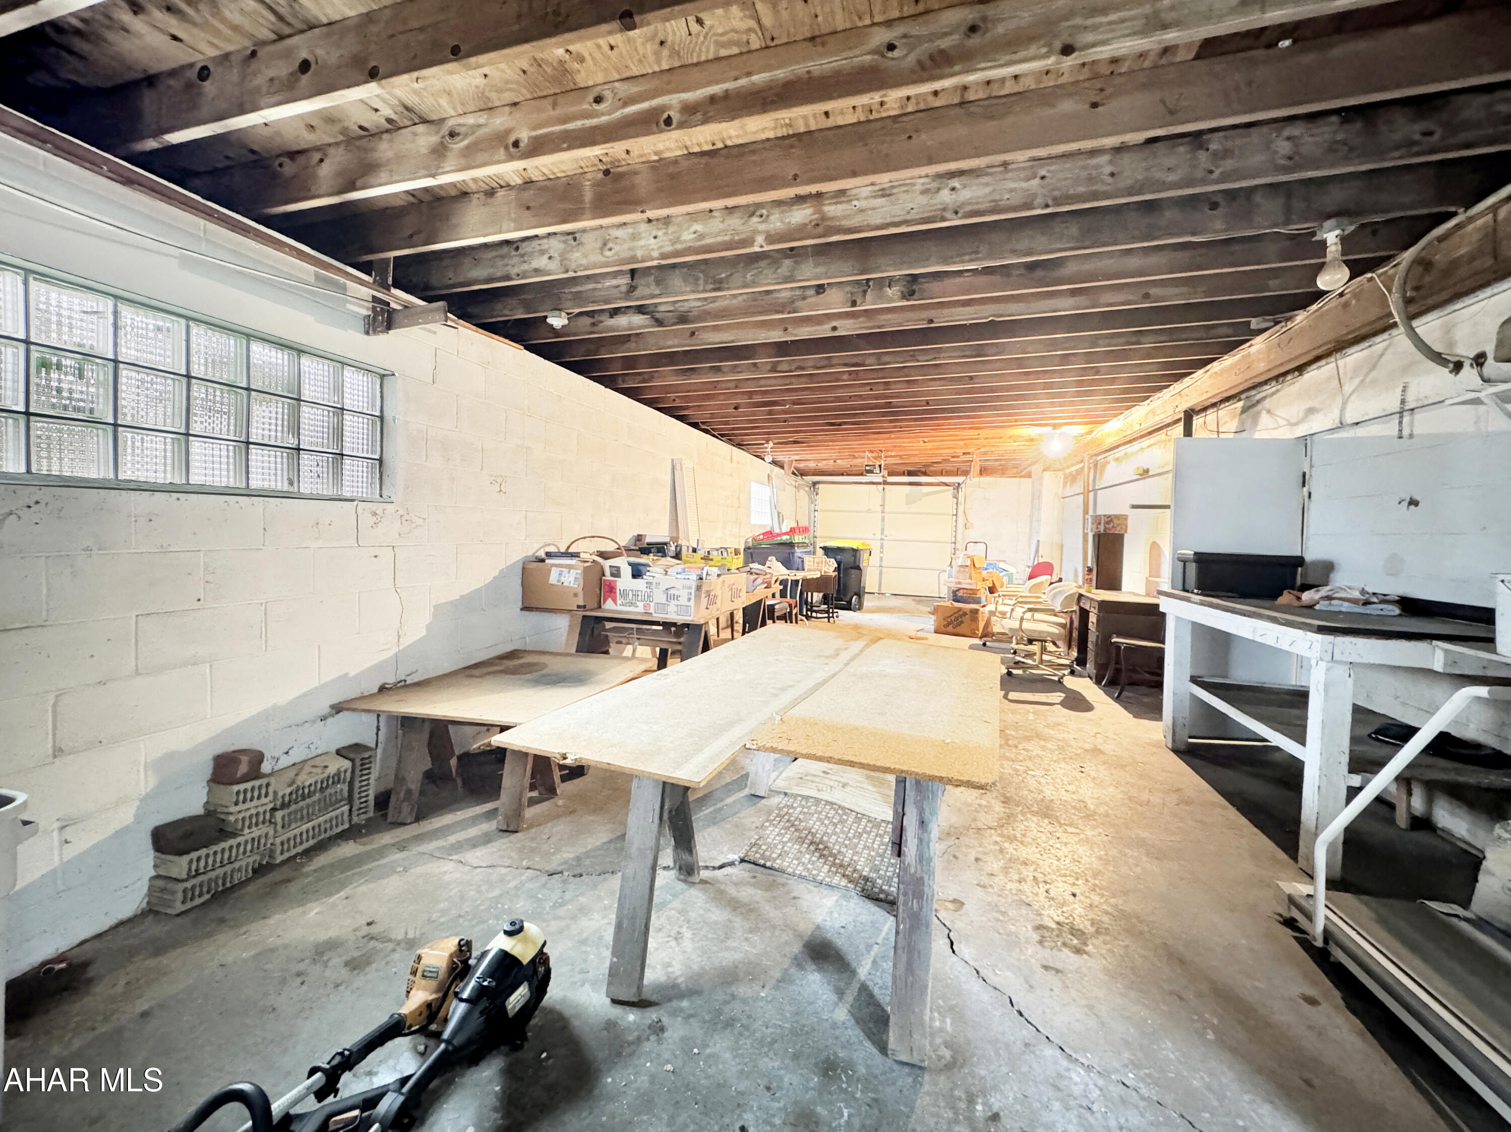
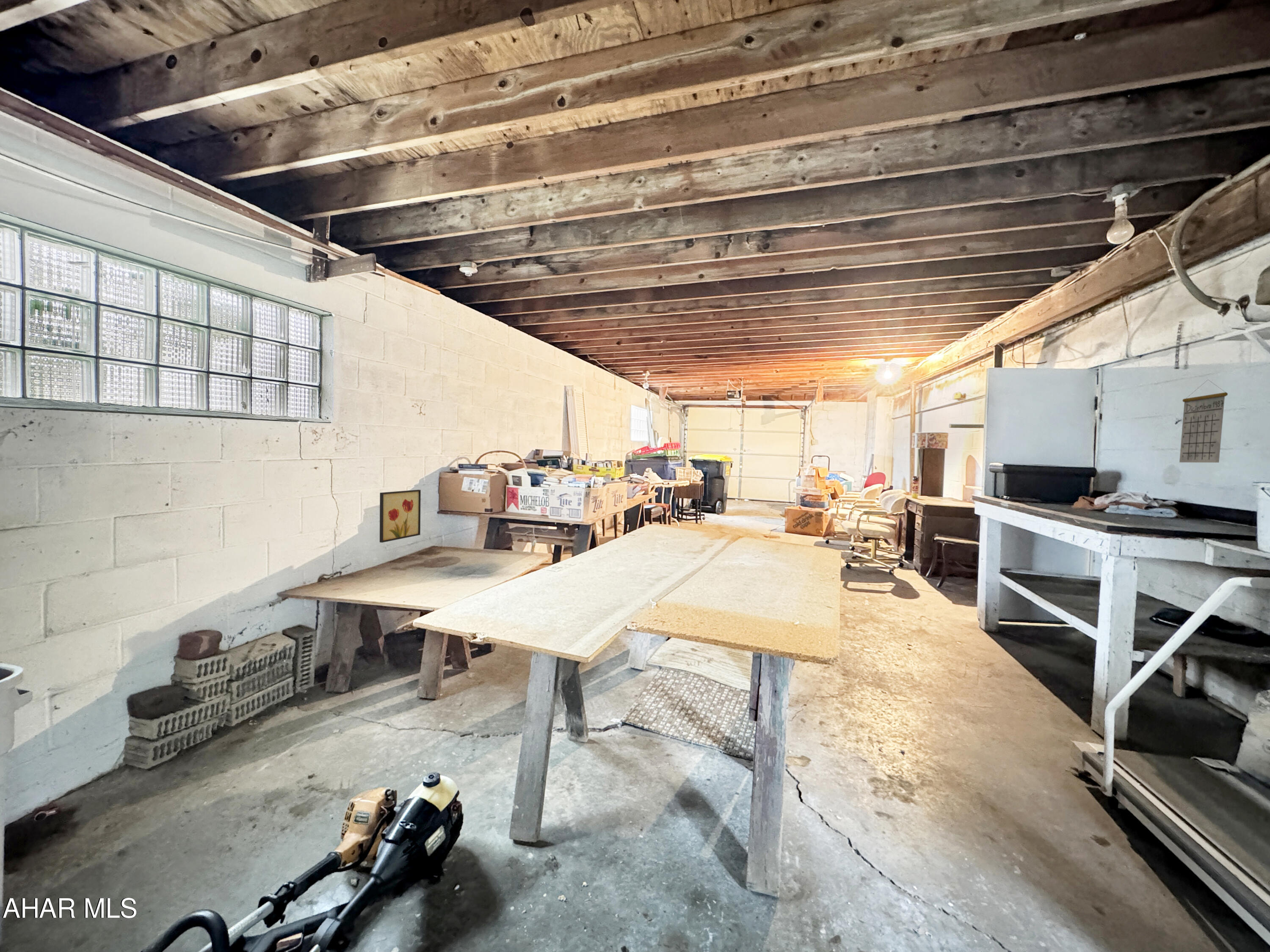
+ wall art [379,489,421,543]
+ calendar [1179,379,1228,463]
